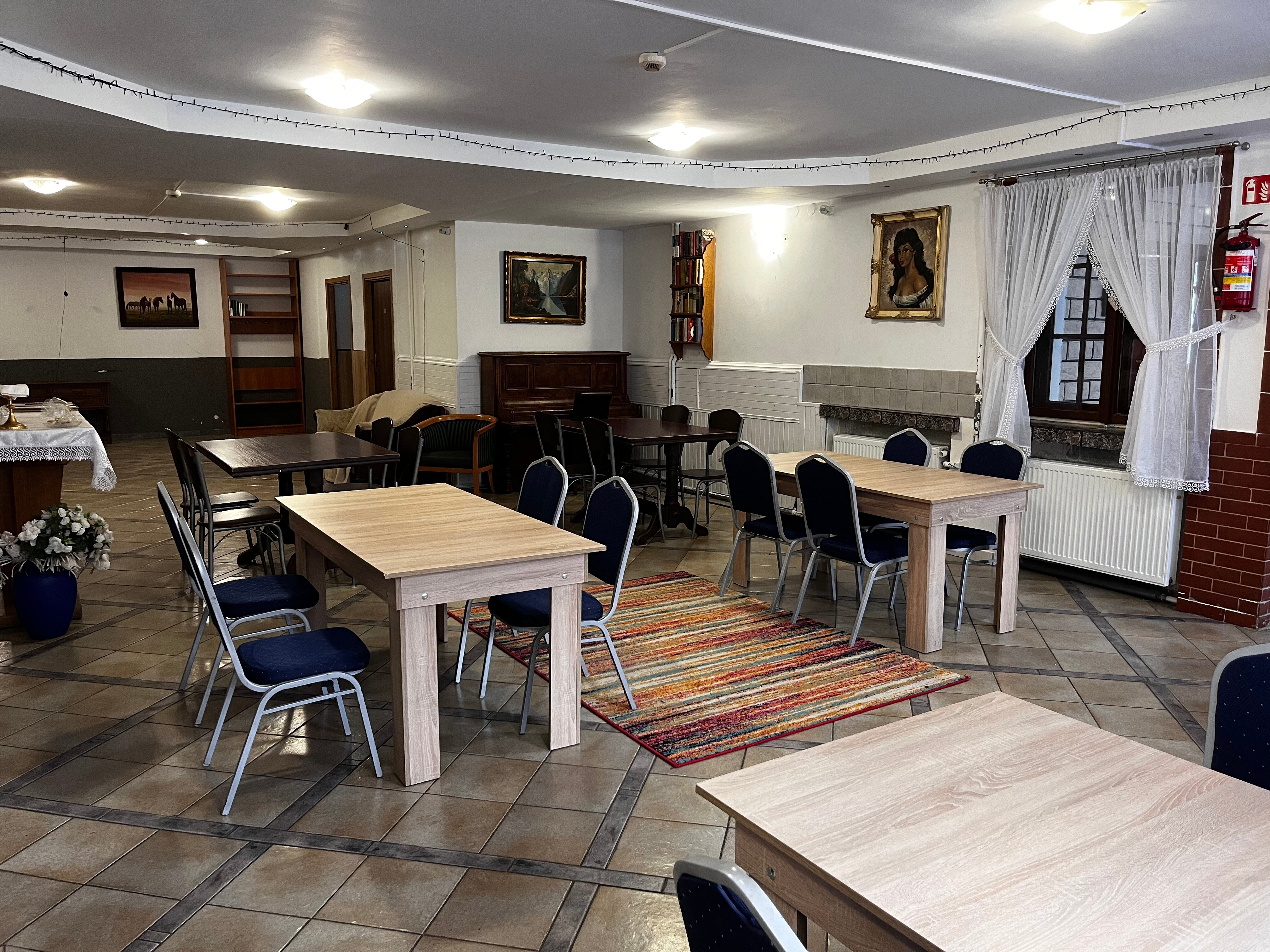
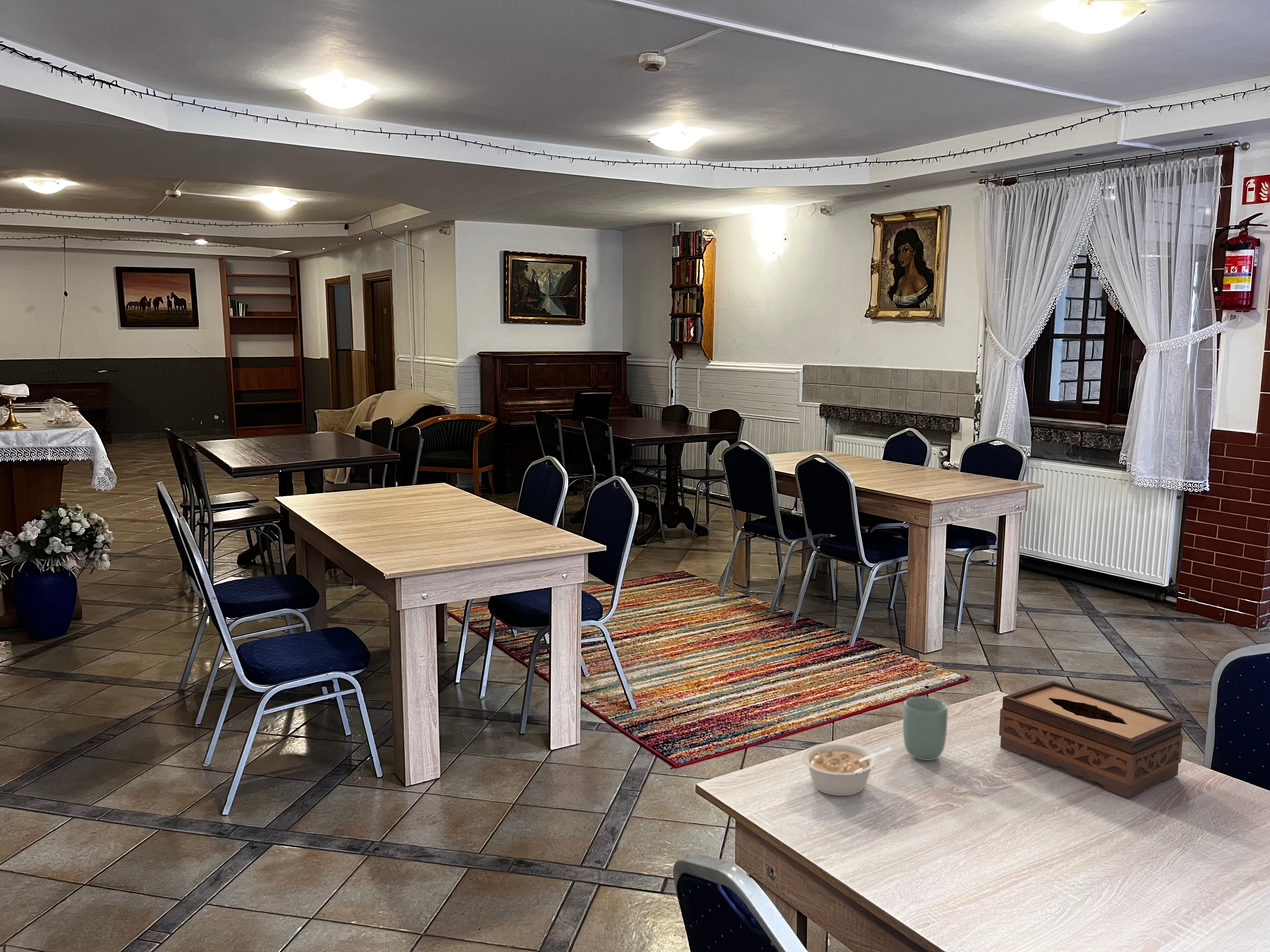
+ legume [802,742,892,796]
+ tissue box [999,680,1183,798]
+ cup [903,696,948,761]
